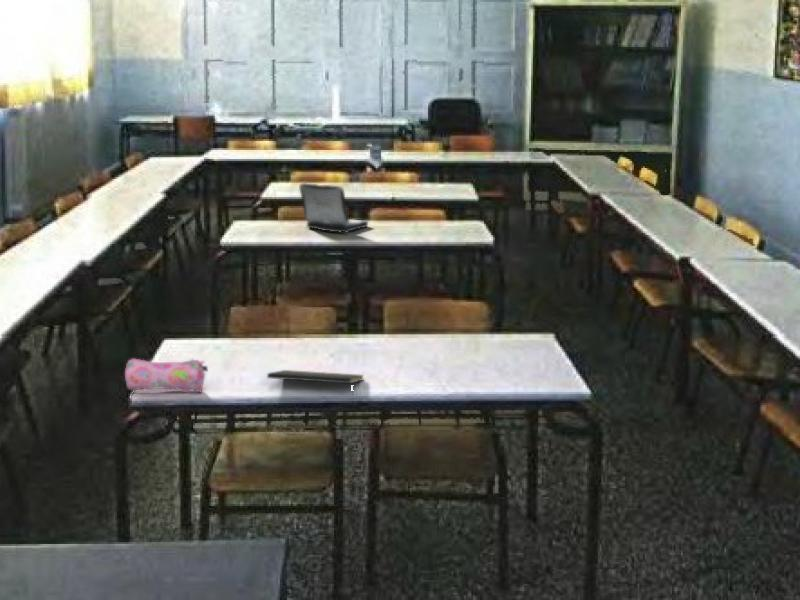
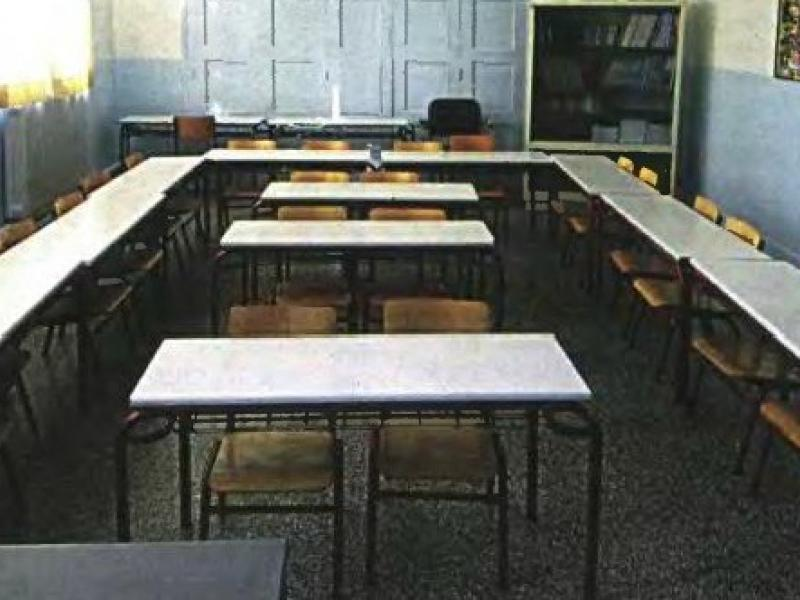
- laptop [298,182,369,234]
- pencil case [124,358,209,393]
- notepad [266,369,365,396]
